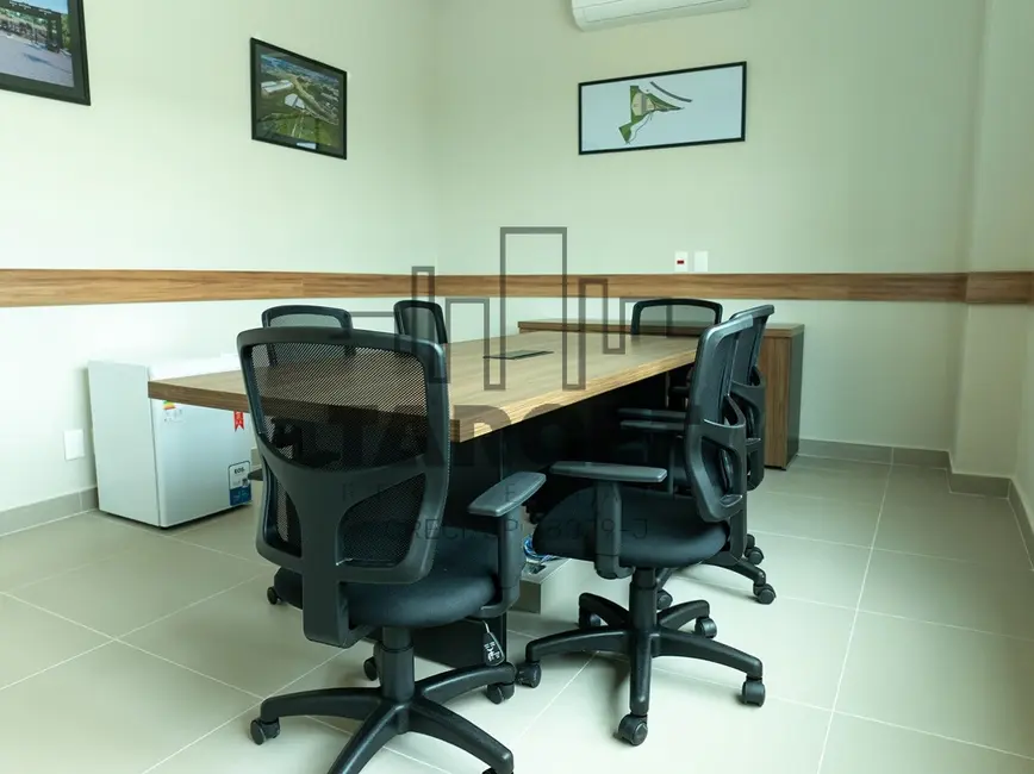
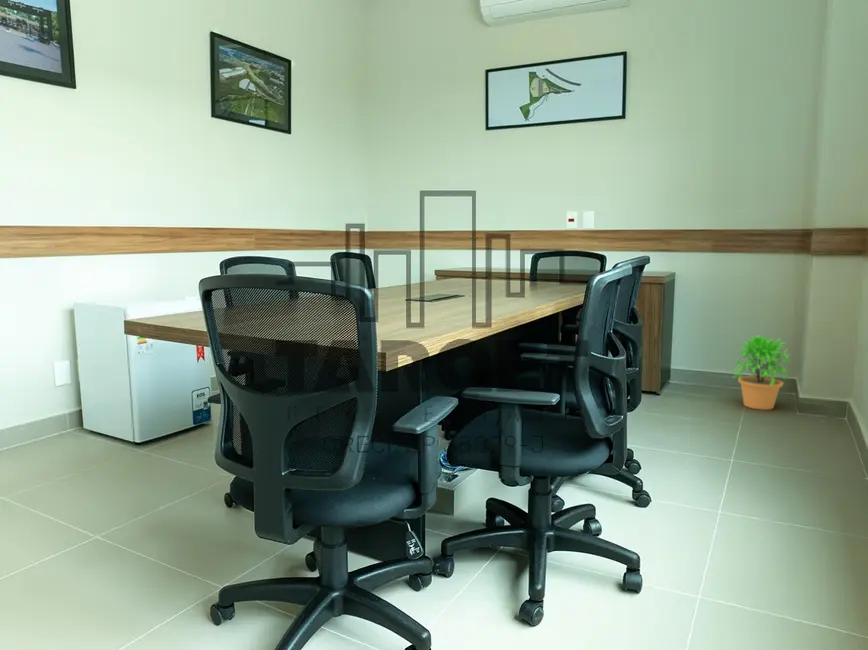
+ potted plant [731,333,791,411]
